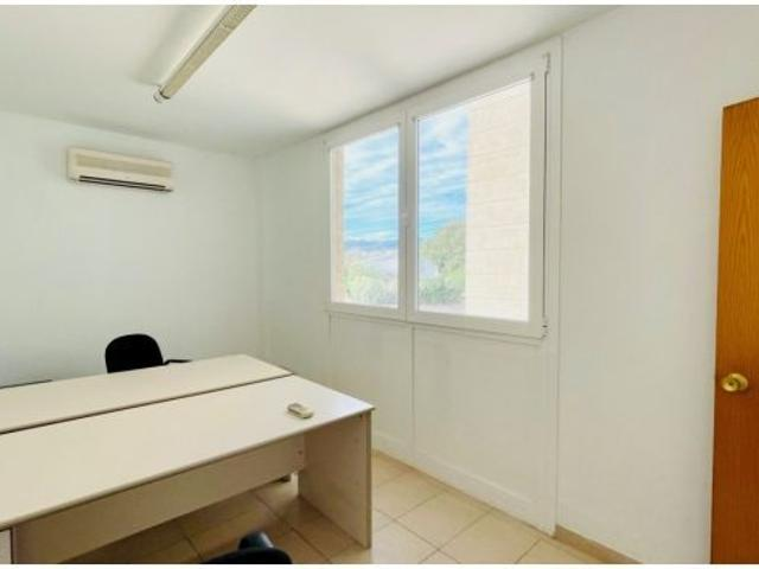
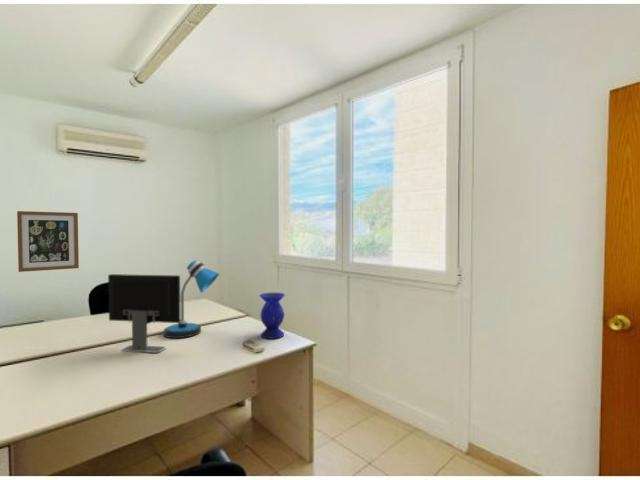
+ desk lamp [163,259,220,339]
+ computer monitor [107,273,181,354]
+ wall art [16,210,80,273]
+ vase [258,292,286,340]
